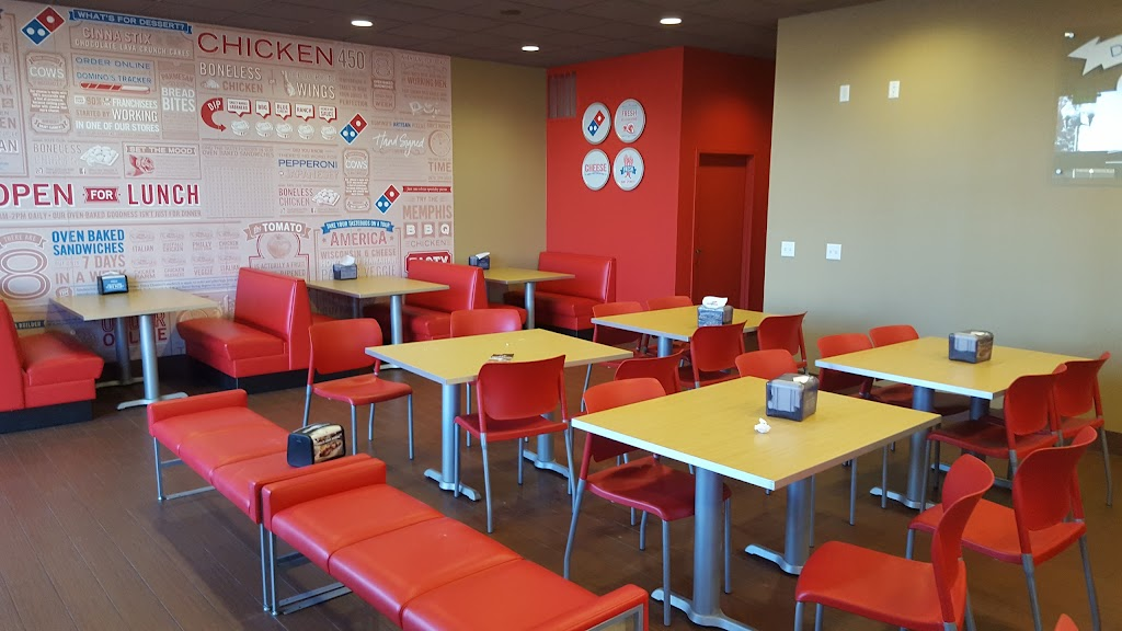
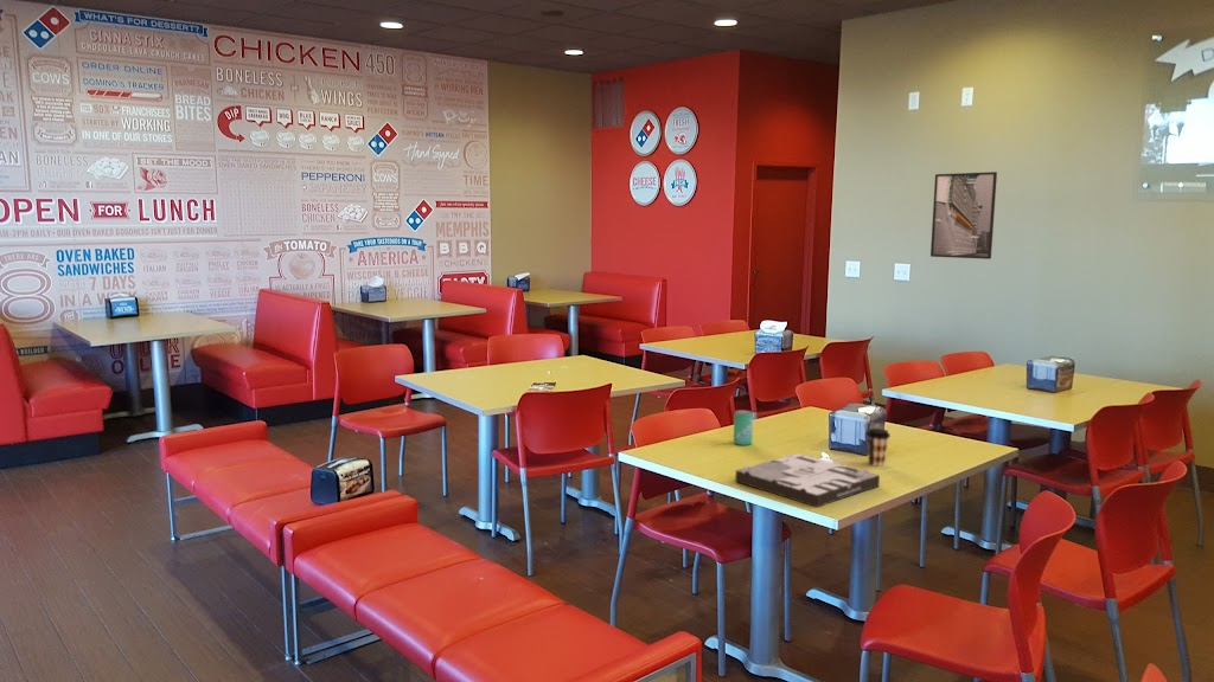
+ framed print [929,170,998,260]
+ beverage can [733,408,754,446]
+ pizza box [734,452,881,508]
+ coffee cup [865,427,892,468]
